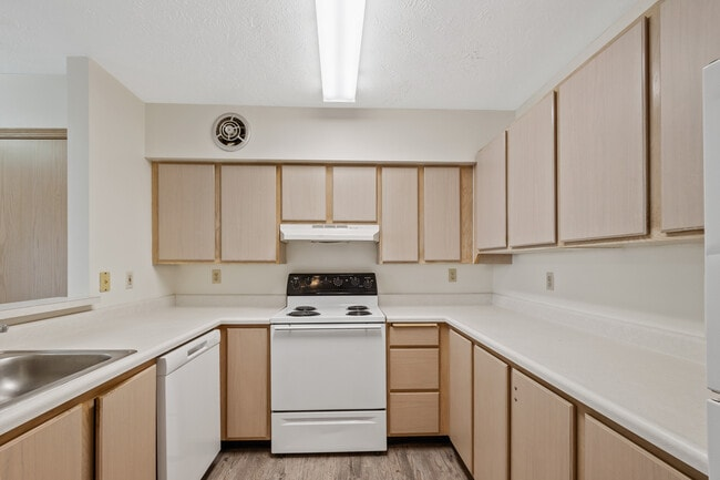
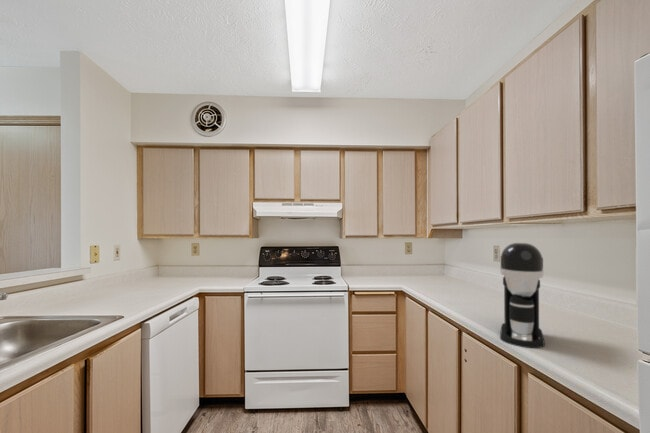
+ coffee maker [499,242,546,349]
